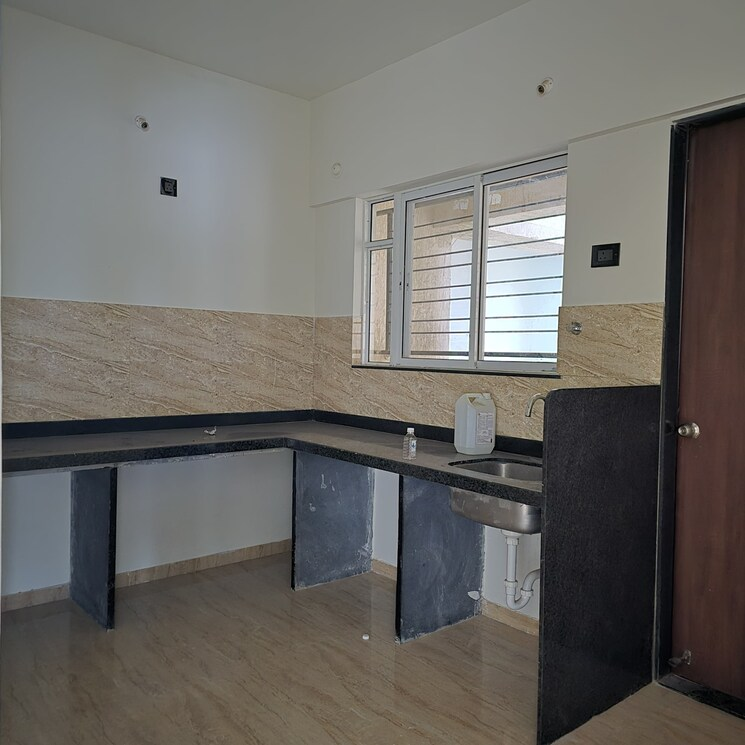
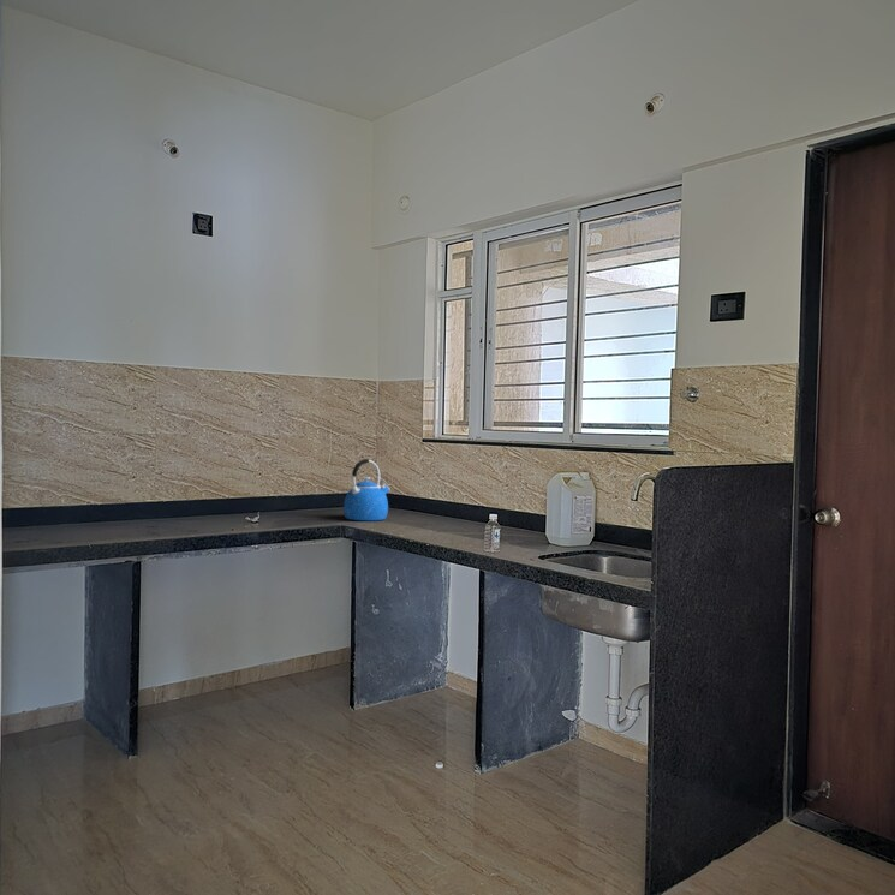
+ kettle [342,458,390,521]
